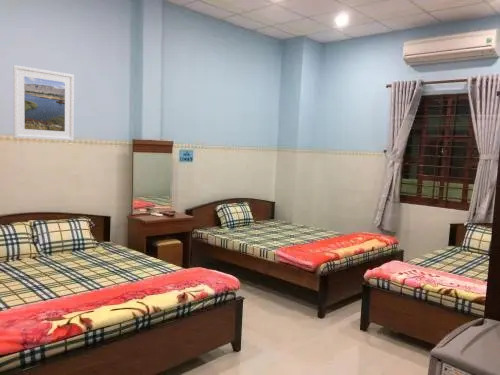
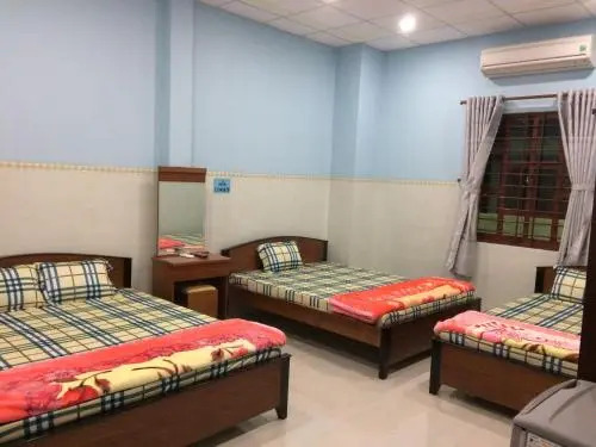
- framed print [12,64,75,141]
